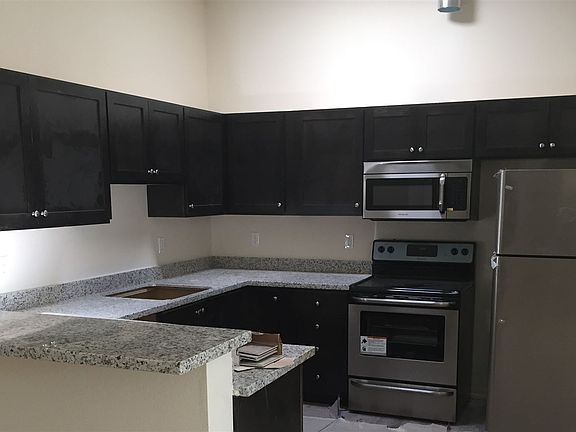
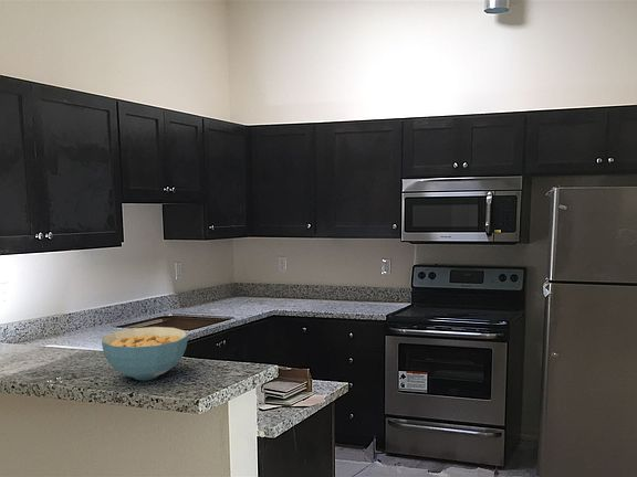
+ cereal bowl [101,326,189,381]
